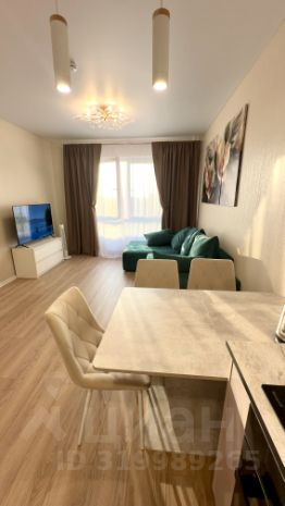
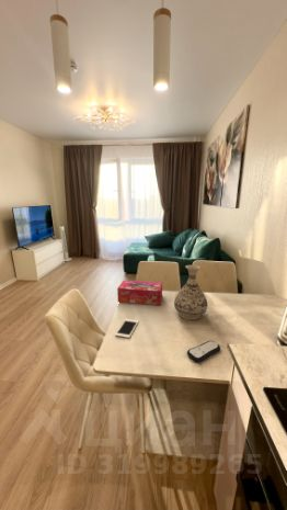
+ cell phone [114,318,139,339]
+ vase [173,264,209,320]
+ tissue box [116,280,163,306]
+ remote control [186,340,221,363]
